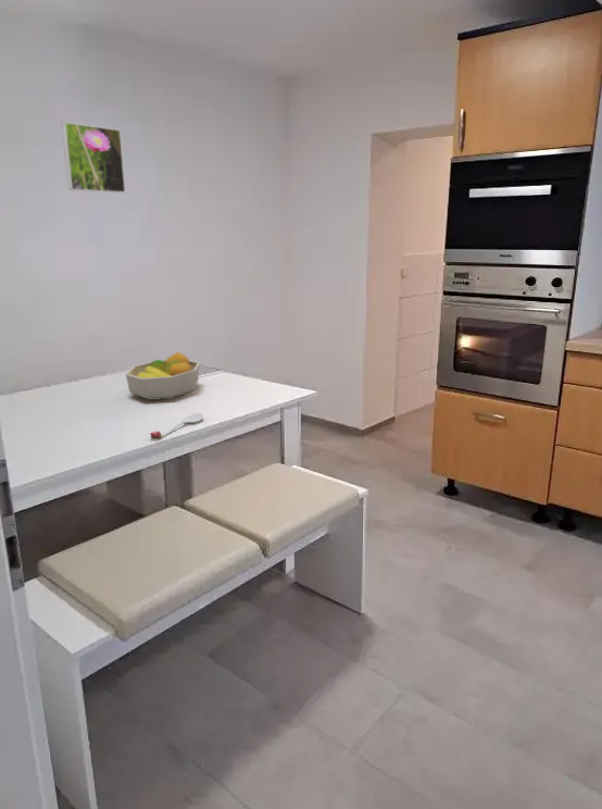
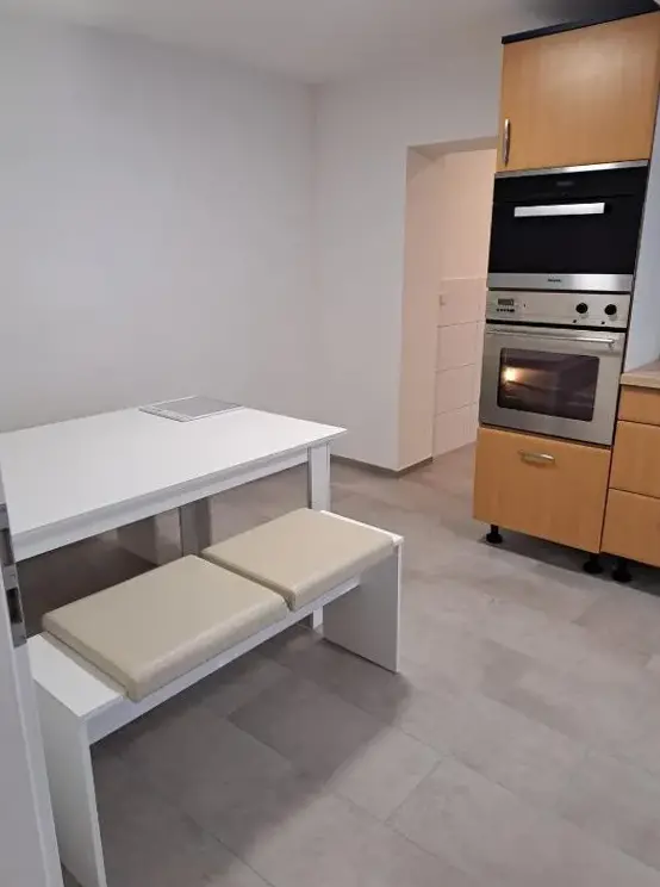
- fruit bowl [125,351,201,401]
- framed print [61,121,126,194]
- spoon [149,412,204,440]
